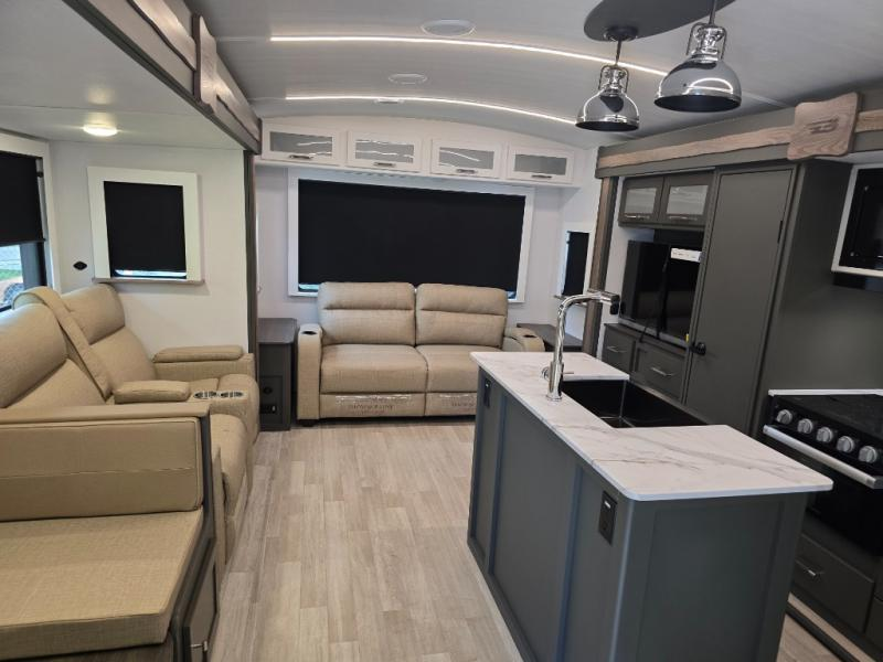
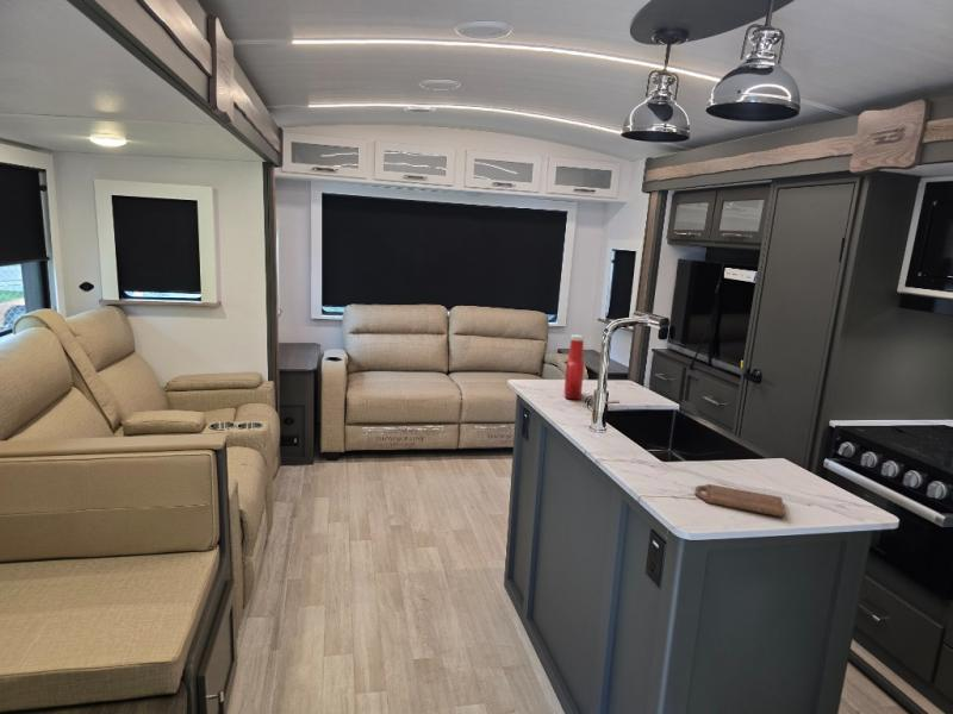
+ soap bottle [563,334,585,401]
+ cutting board [693,483,786,519]
